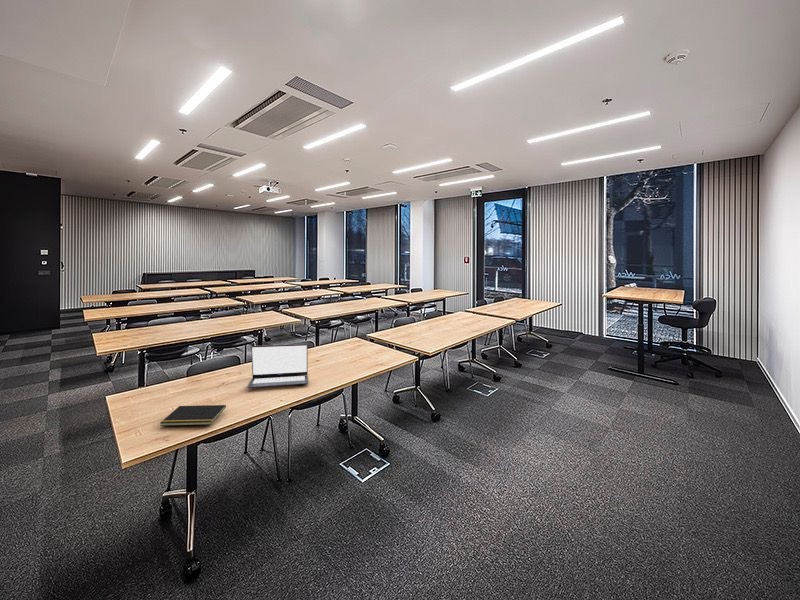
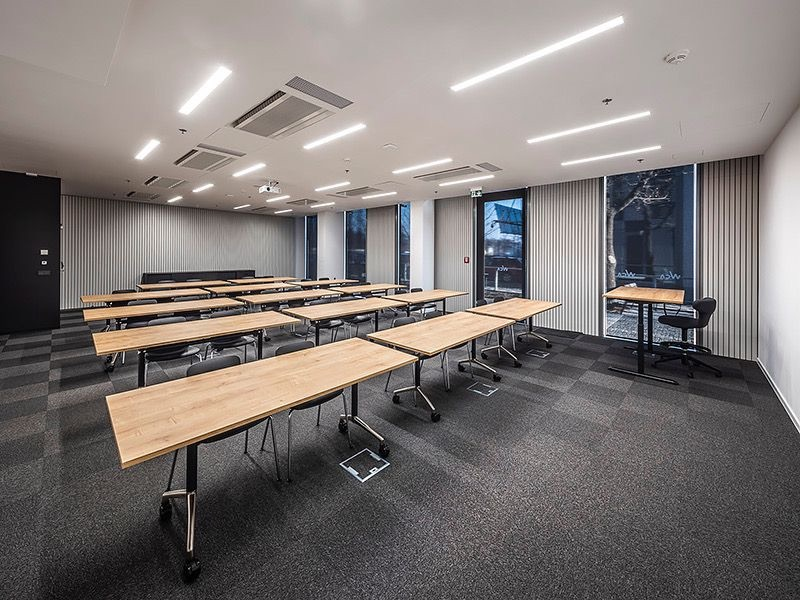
- laptop [247,343,309,389]
- notepad [159,404,227,427]
